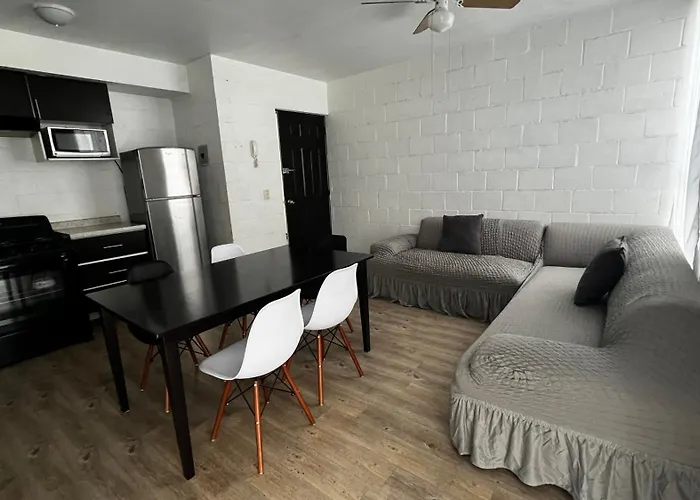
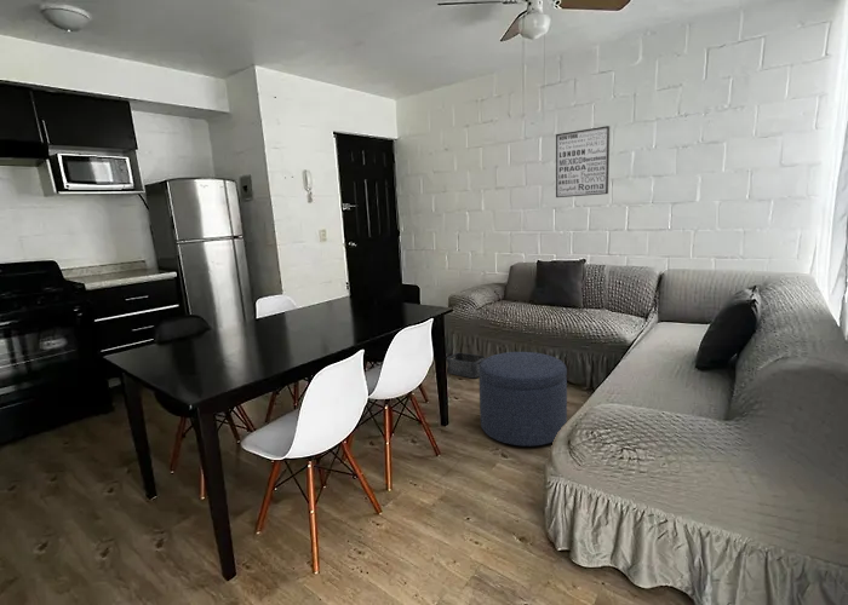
+ ottoman [479,351,568,448]
+ storage bin [446,351,486,379]
+ wall art [555,125,611,198]
